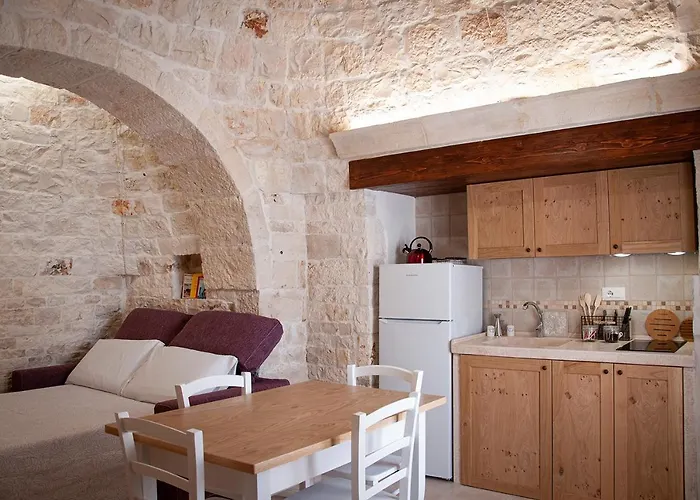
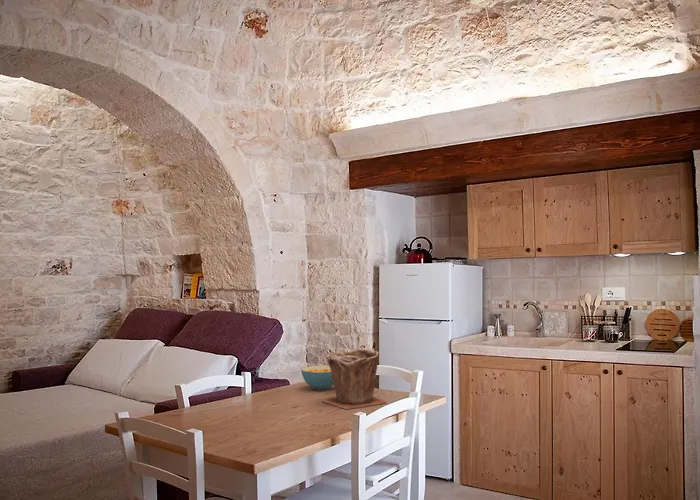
+ cereal bowl [300,365,334,391]
+ plant pot [321,348,388,411]
